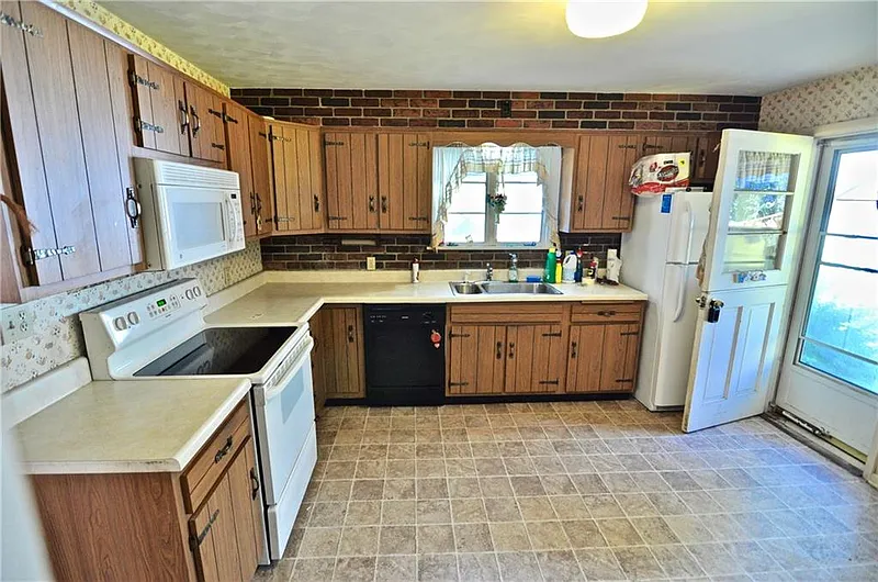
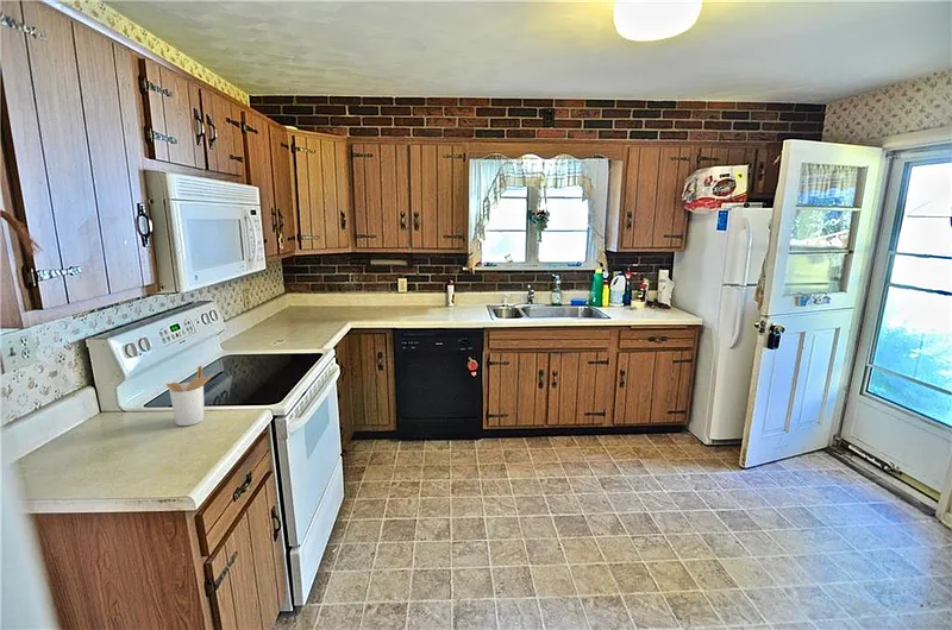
+ utensil holder [165,365,215,427]
